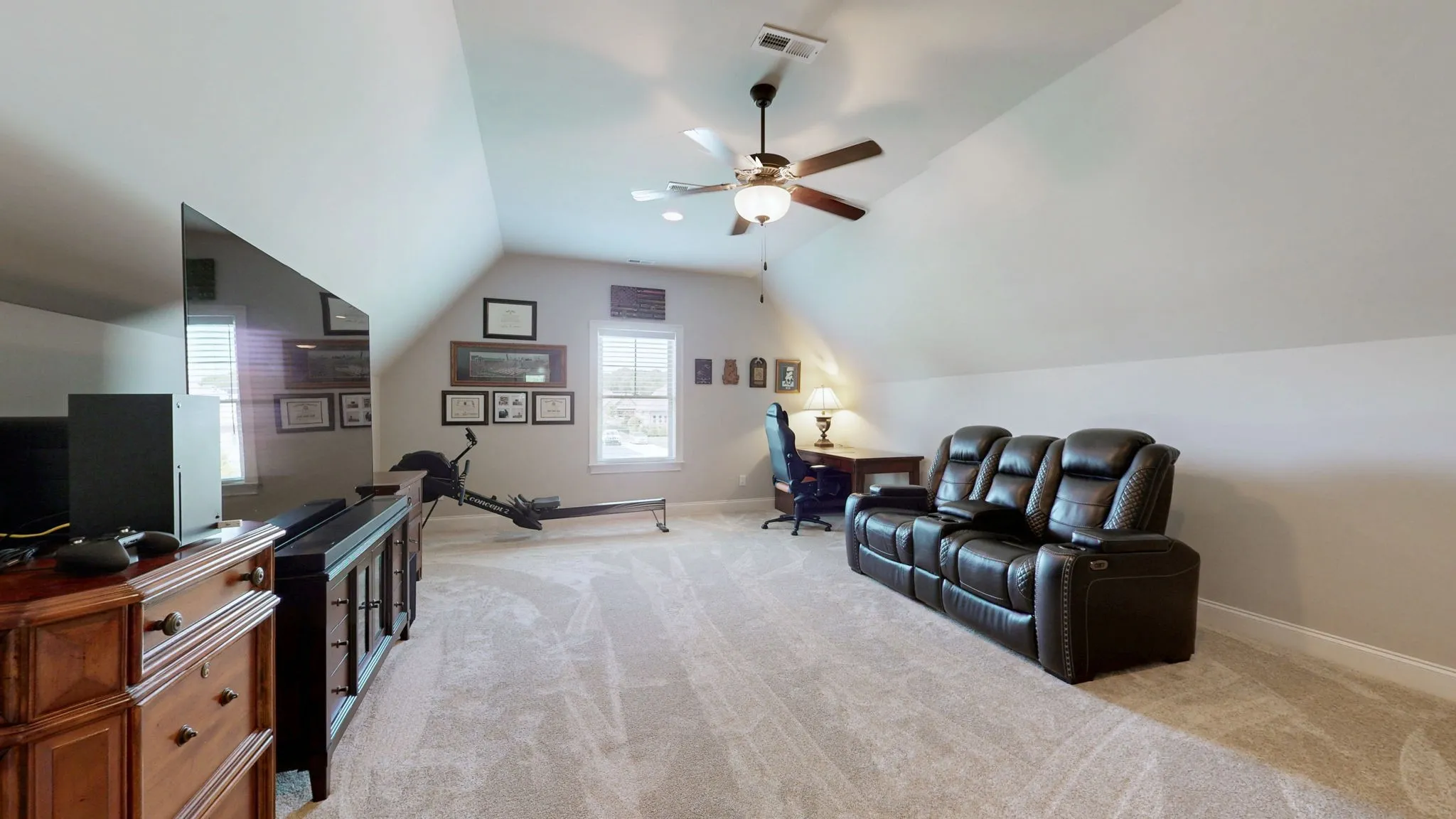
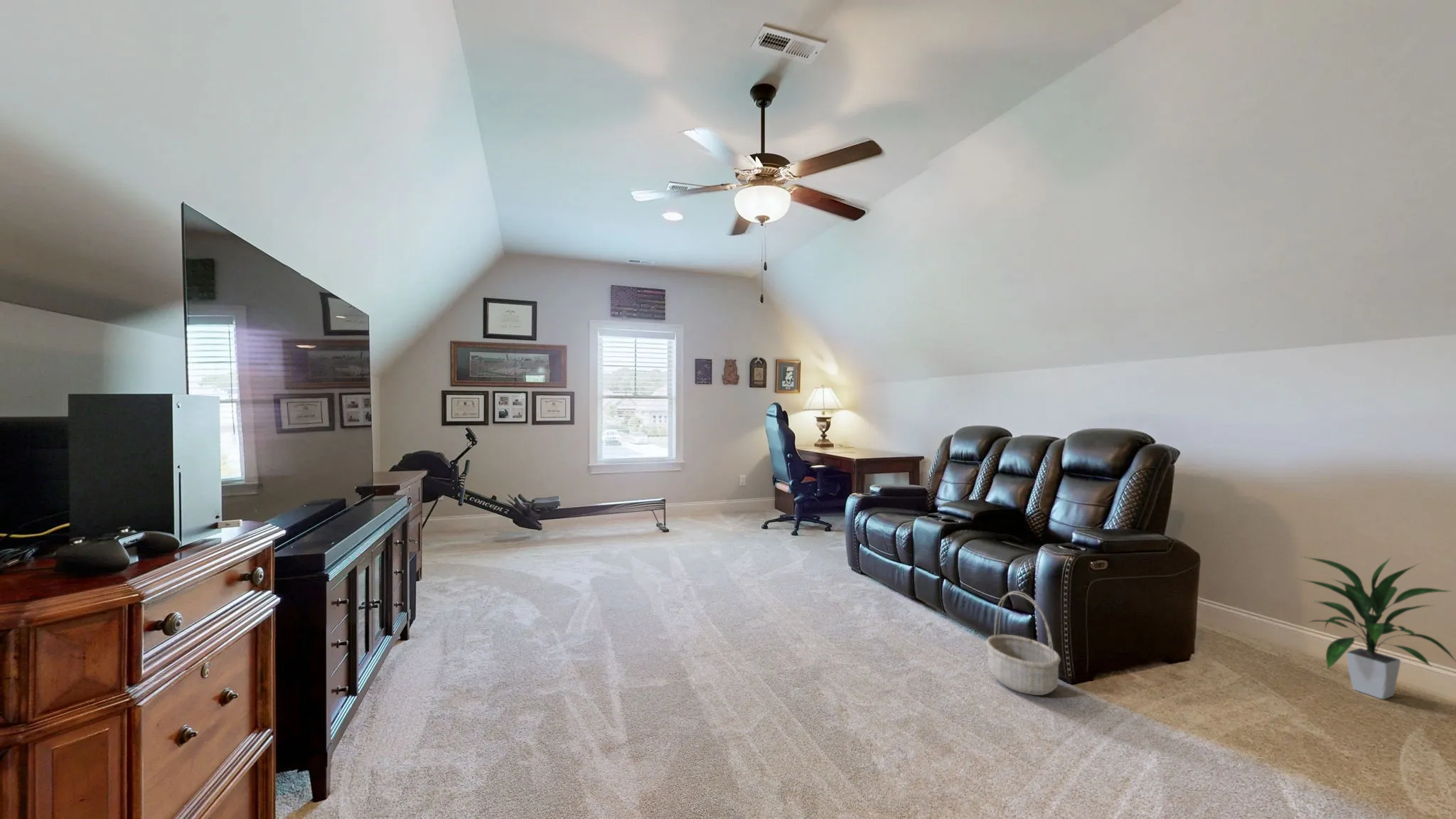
+ indoor plant [1297,555,1456,700]
+ basket [985,590,1061,696]
